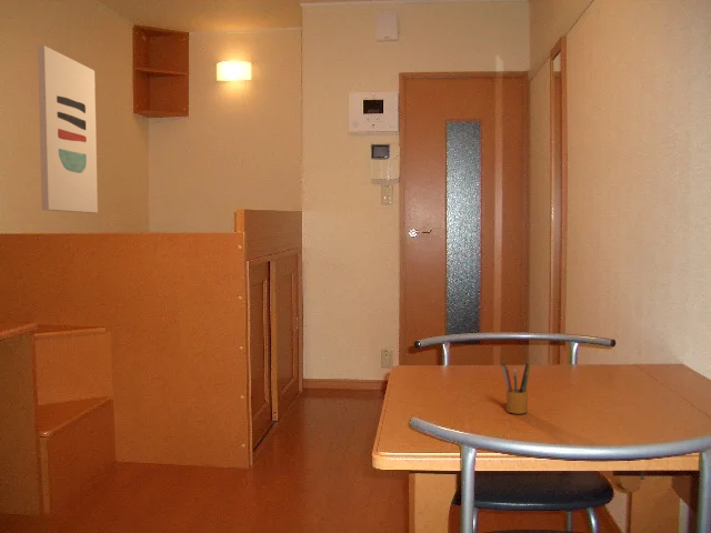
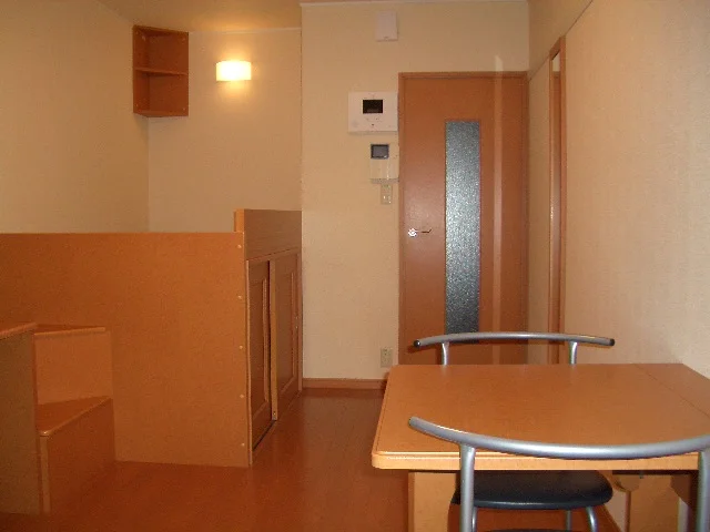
- pencil box [501,359,531,415]
- wall art [37,44,99,214]
